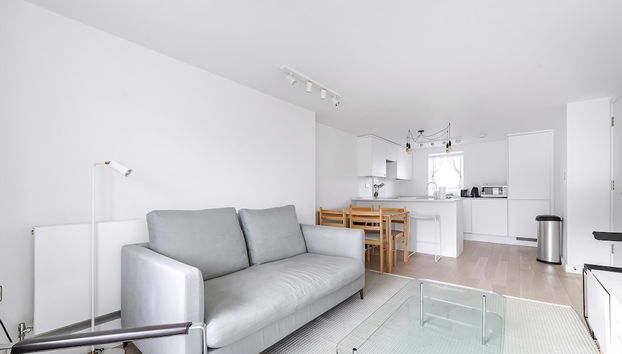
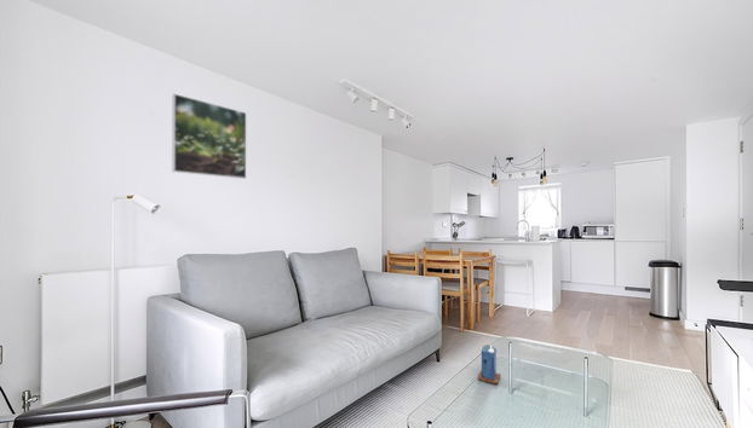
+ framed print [171,93,247,180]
+ candle [477,343,502,386]
